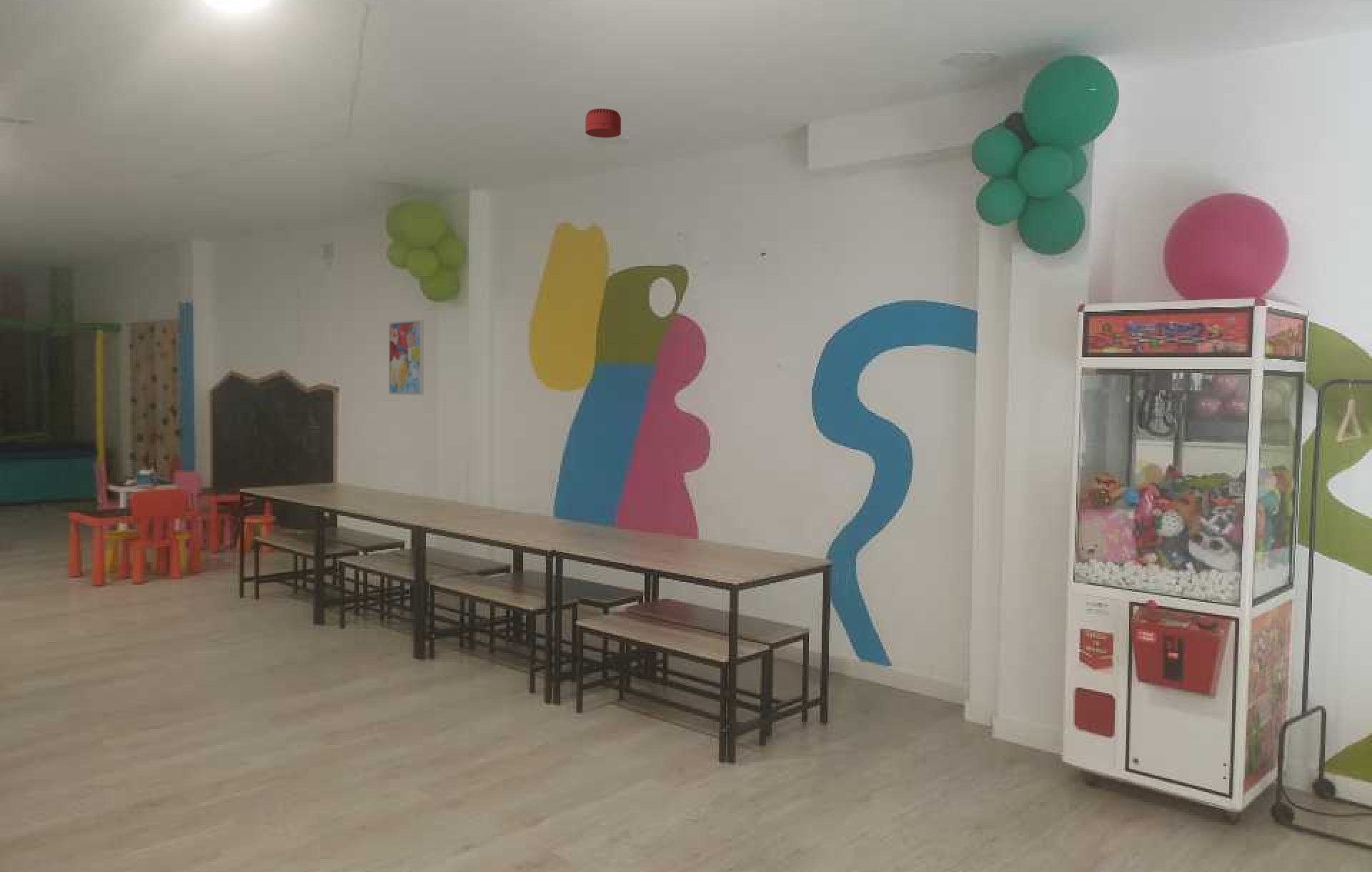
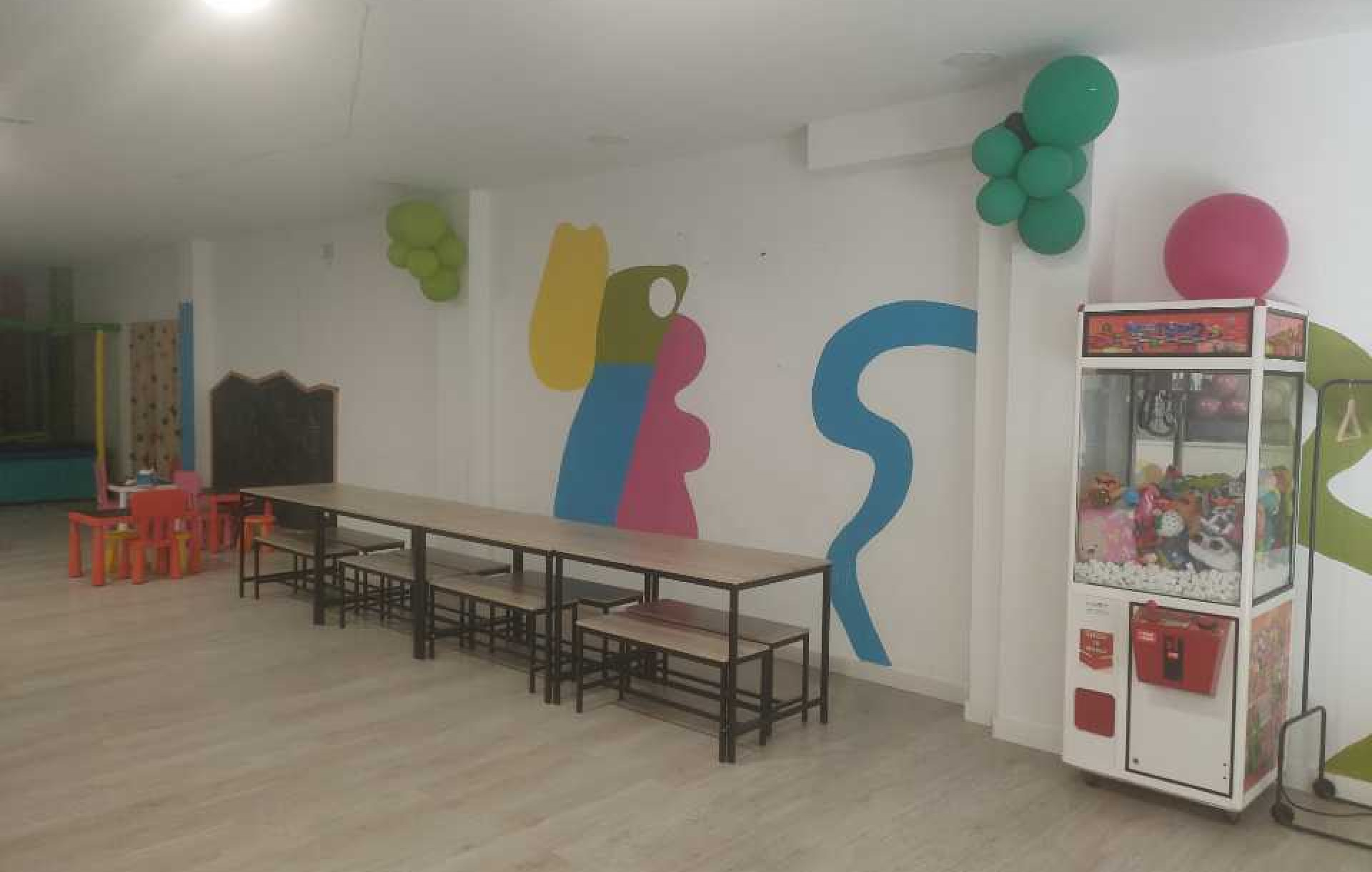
- smoke detector [585,108,622,139]
- wall art [388,319,424,396]
